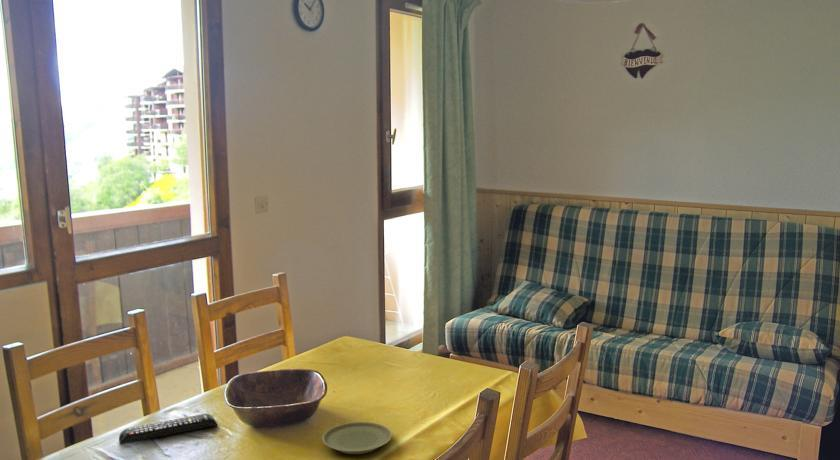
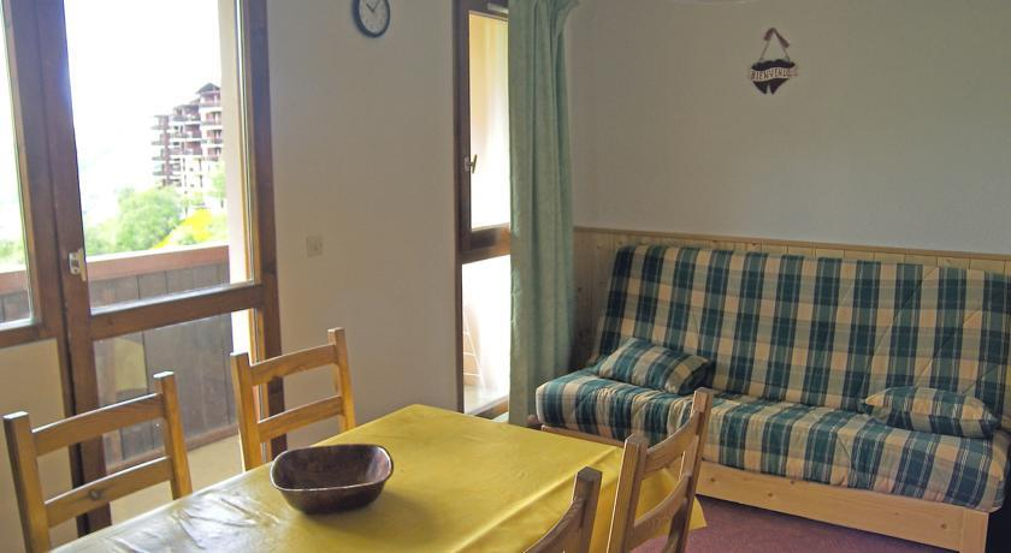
- remote control [118,412,219,446]
- plate [321,421,393,455]
